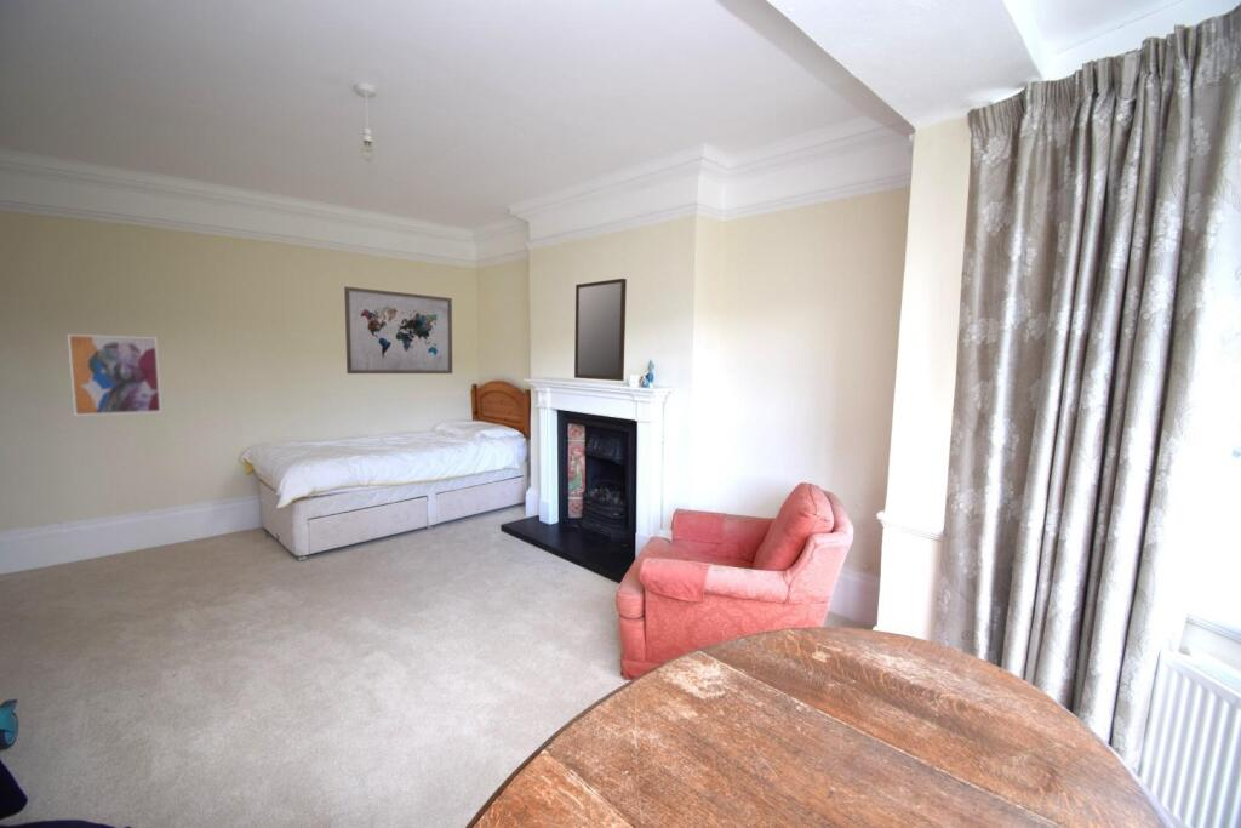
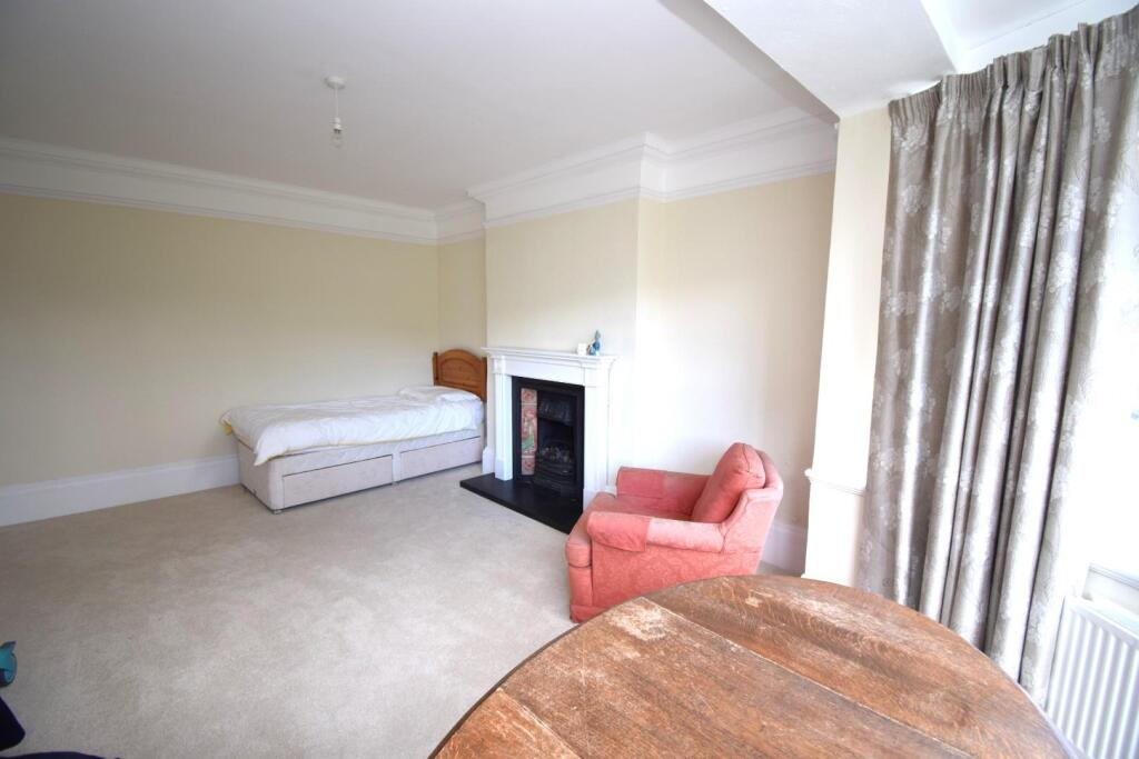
- wall art [67,333,162,417]
- wall art [343,285,453,375]
- home mirror [573,278,628,382]
